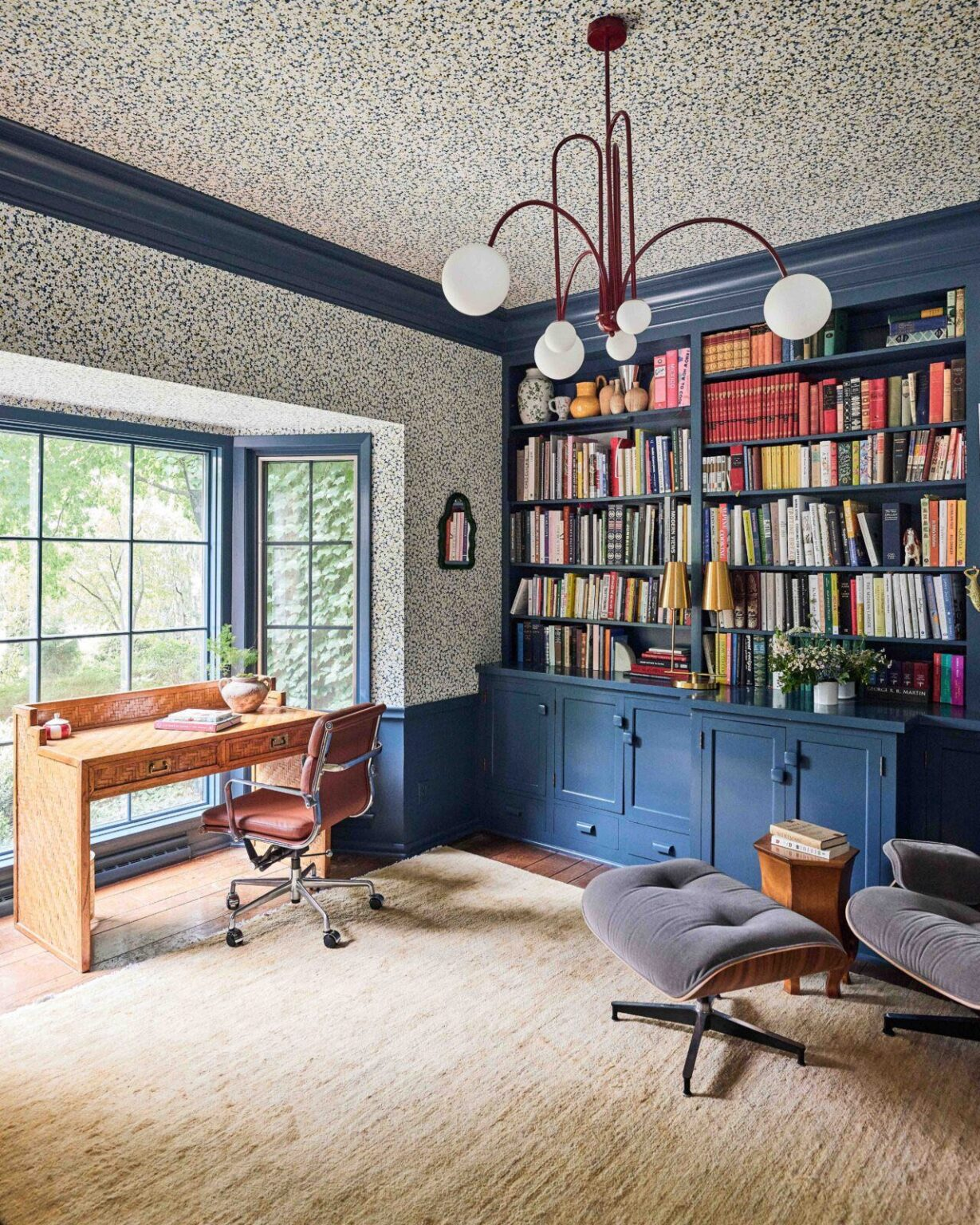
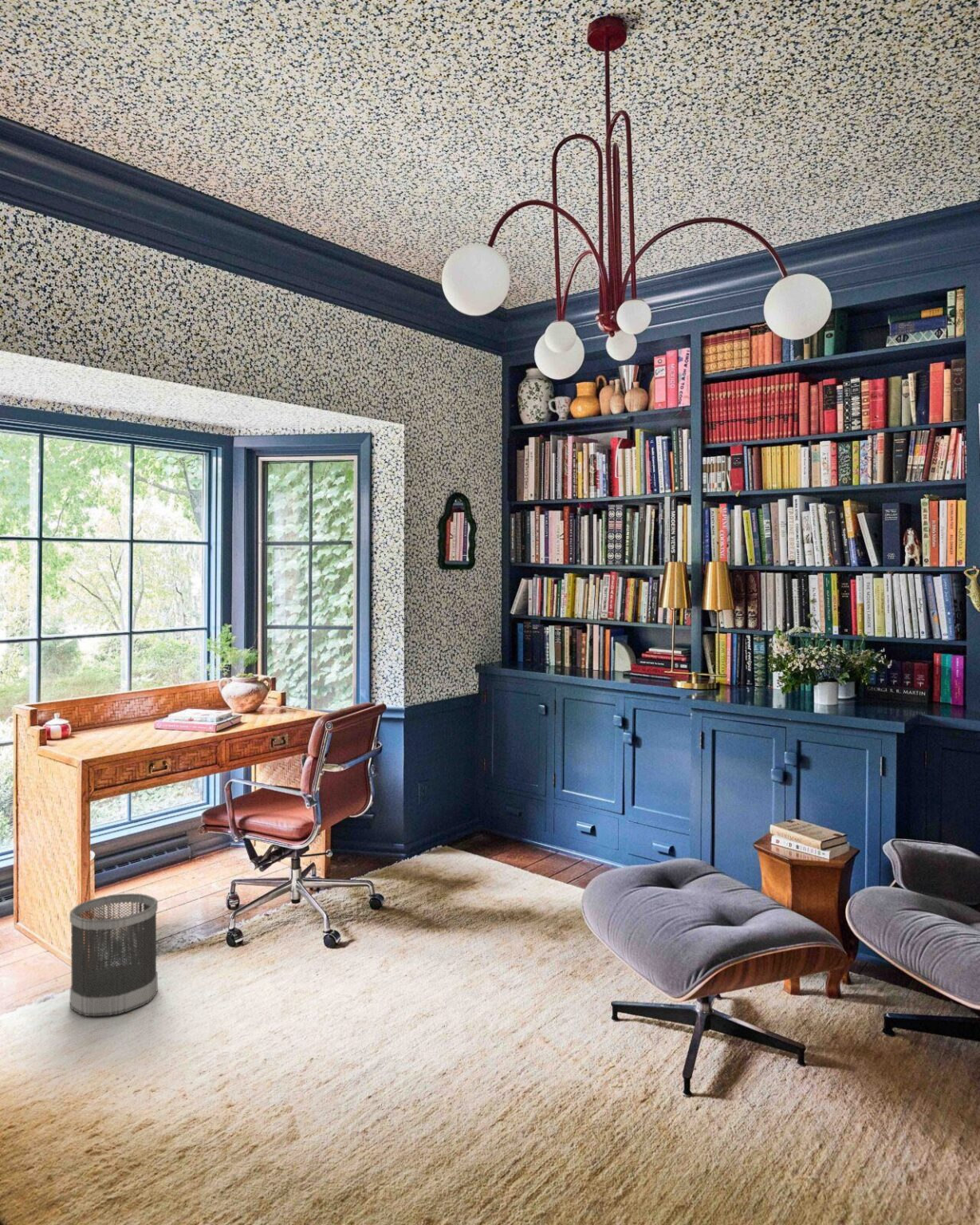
+ wastebasket [69,892,159,1017]
